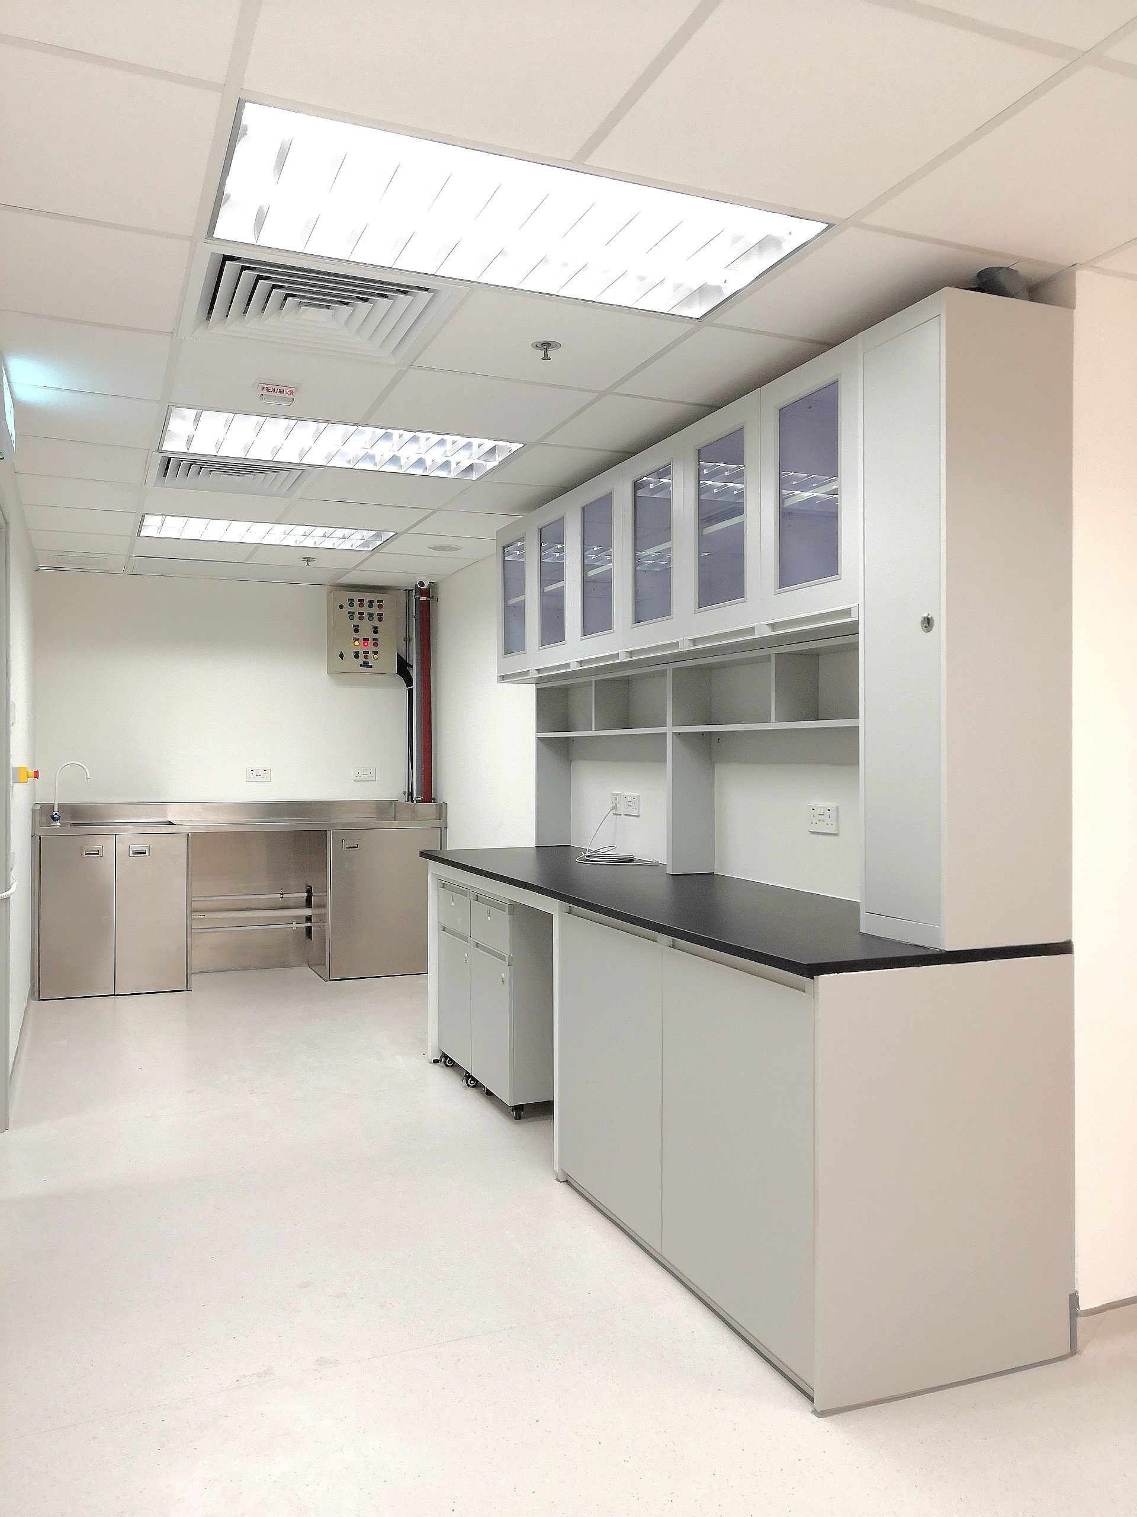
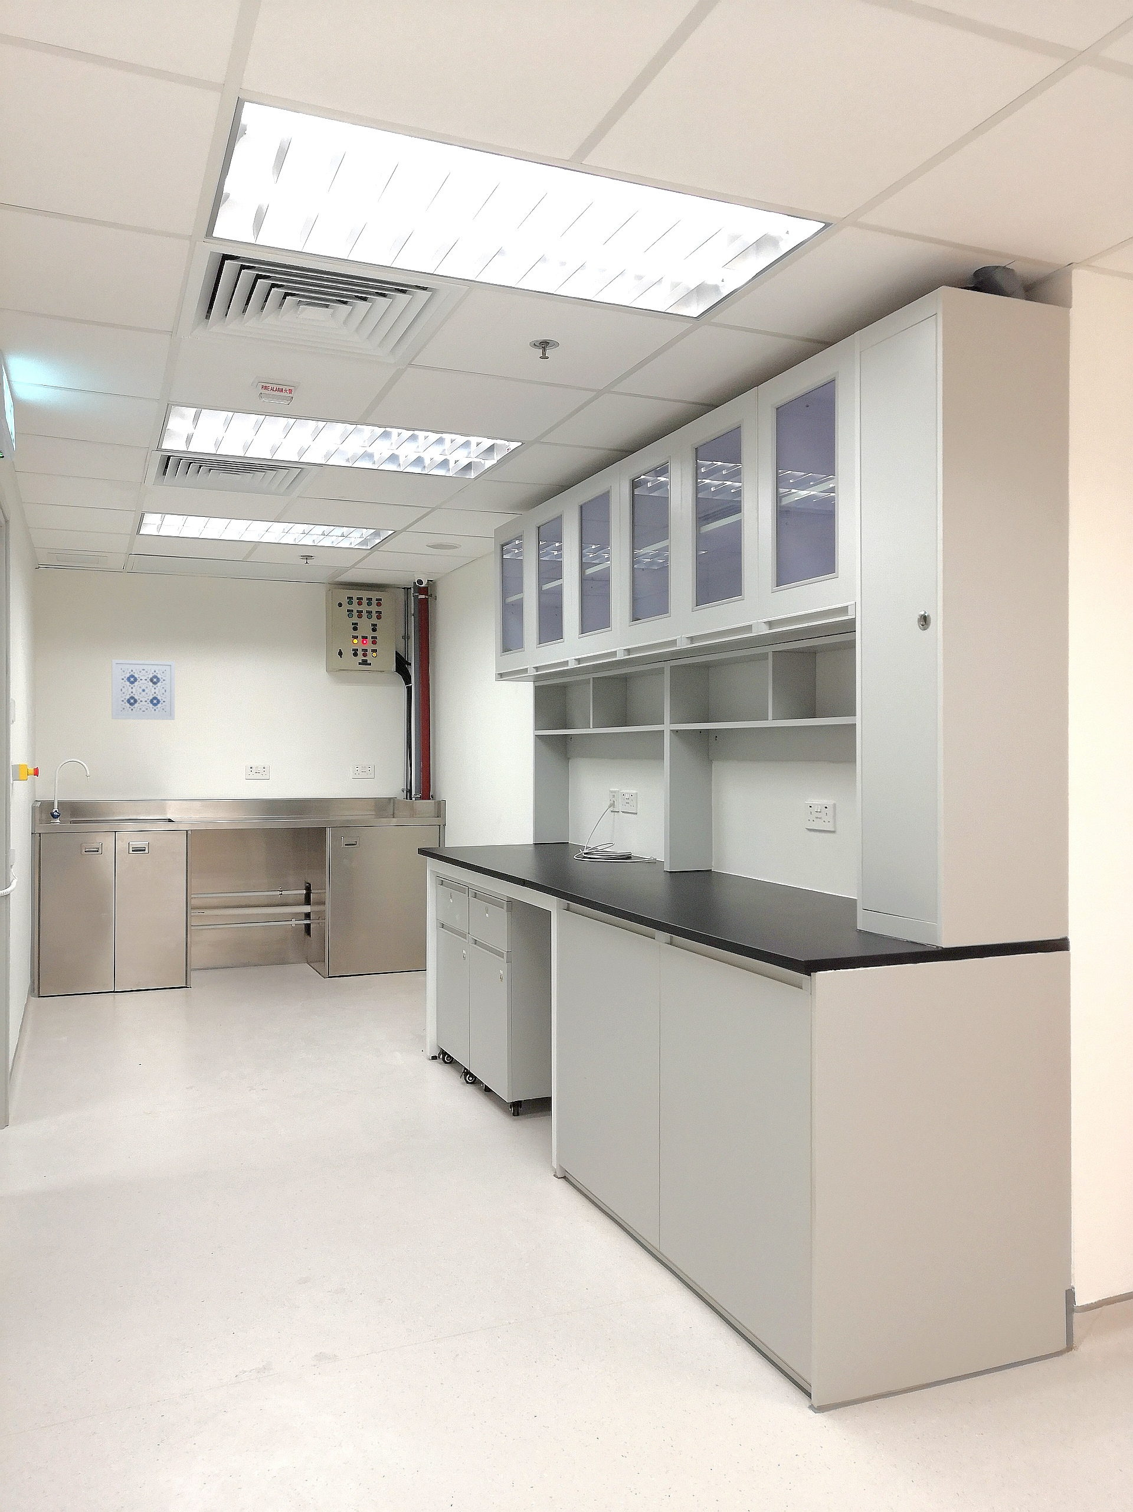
+ wall art [112,660,175,720]
